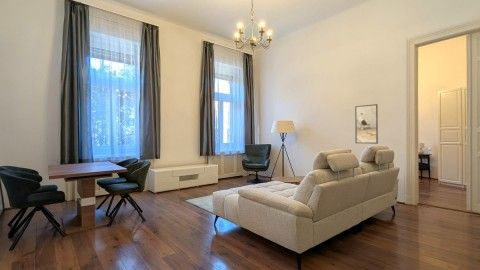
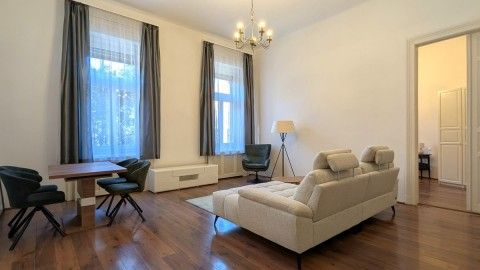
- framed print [354,103,379,145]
